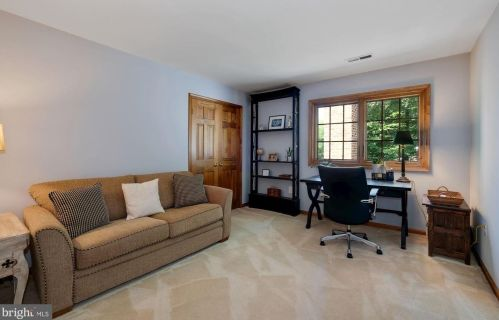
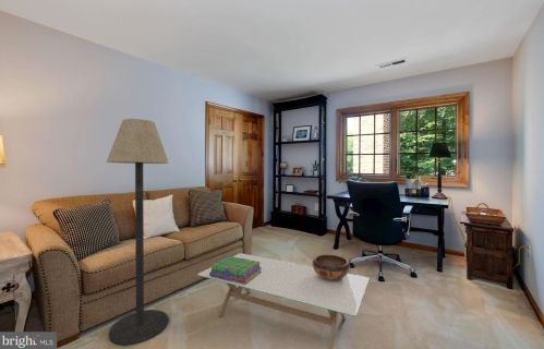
+ decorative bowl [312,254,351,281]
+ coffee table [196,252,370,349]
+ stack of books [209,255,262,285]
+ floor lamp [105,118,170,347]
